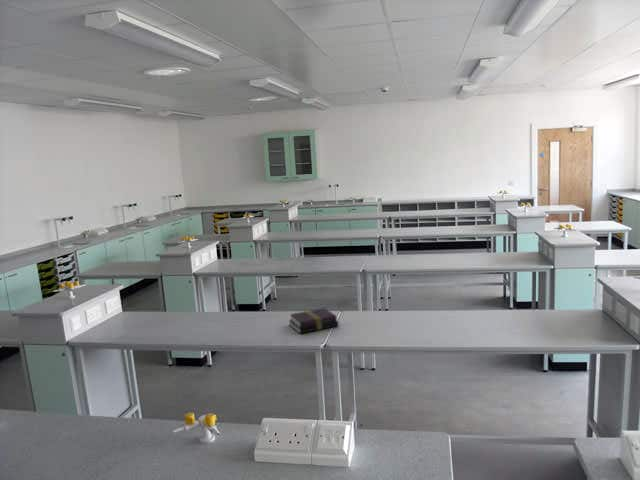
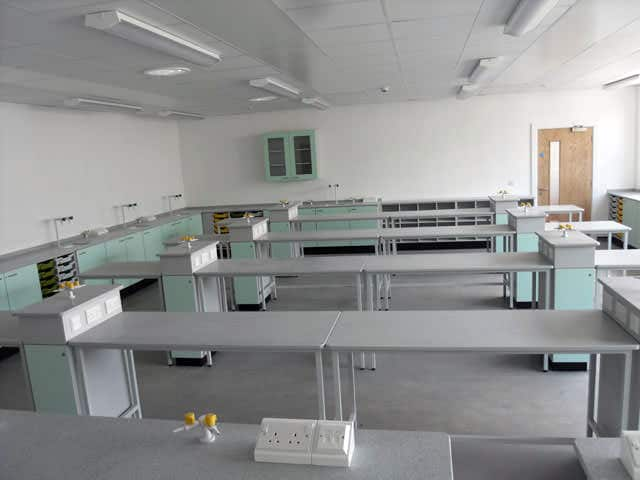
- book [288,307,340,335]
